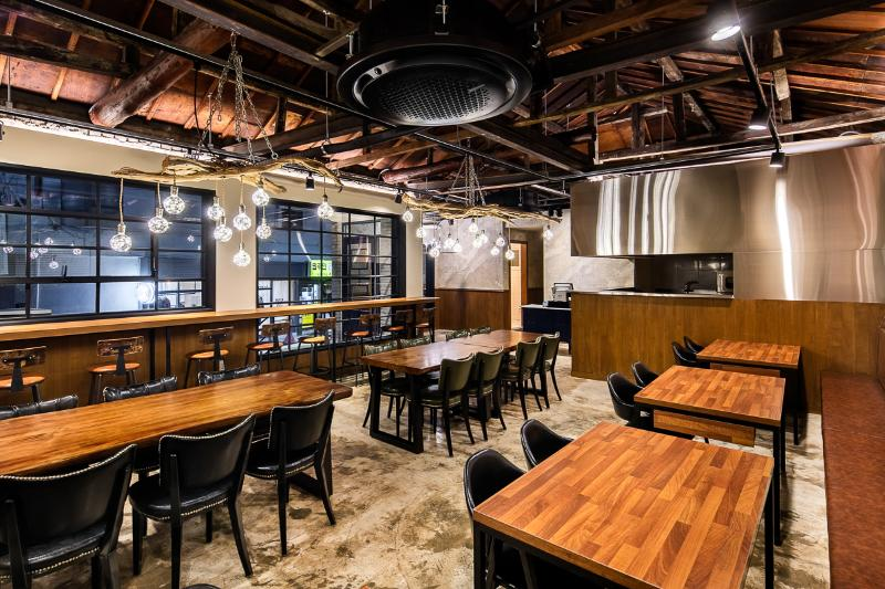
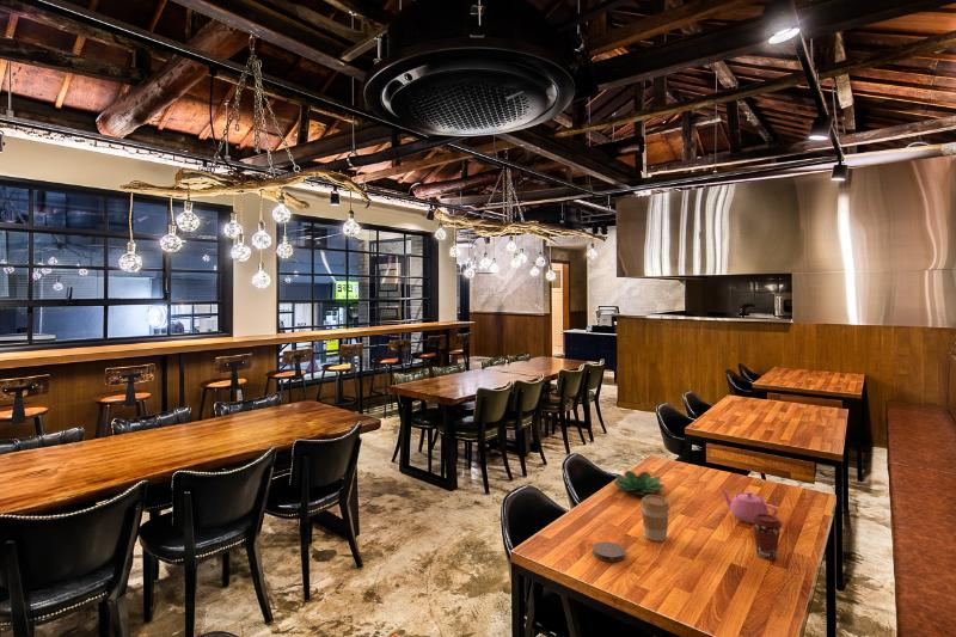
+ coffee cup [639,494,672,543]
+ coaster [592,540,626,563]
+ succulent plant [613,470,666,496]
+ teapot [719,489,779,525]
+ coffee cup [752,514,783,561]
